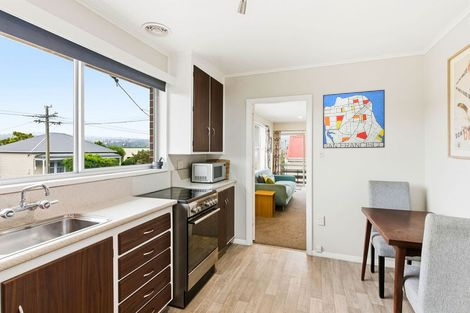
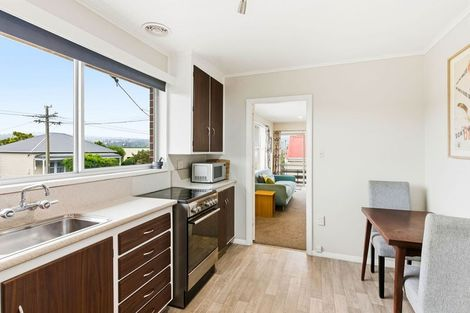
- wall art [322,89,386,149]
